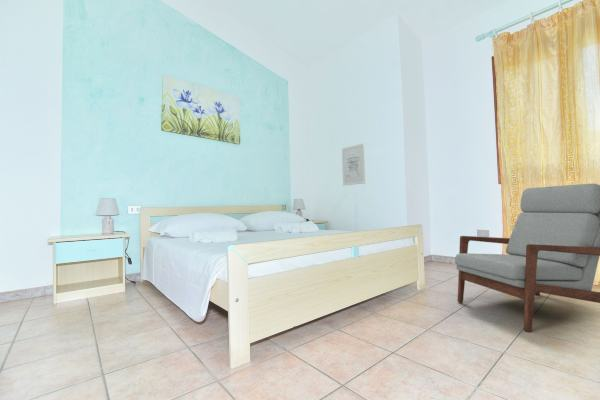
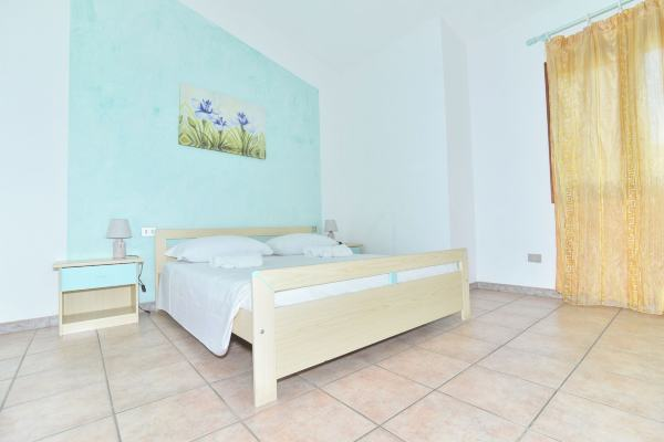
- wall art [341,143,366,187]
- armchair [454,183,600,333]
